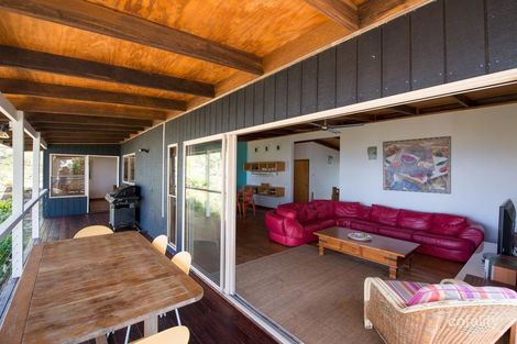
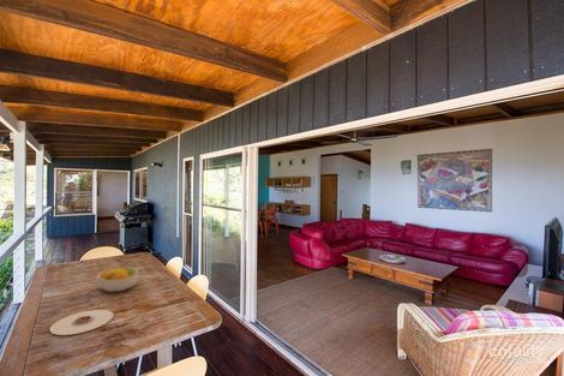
+ plate [49,309,114,336]
+ fruit bowl [95,265,139,293]
